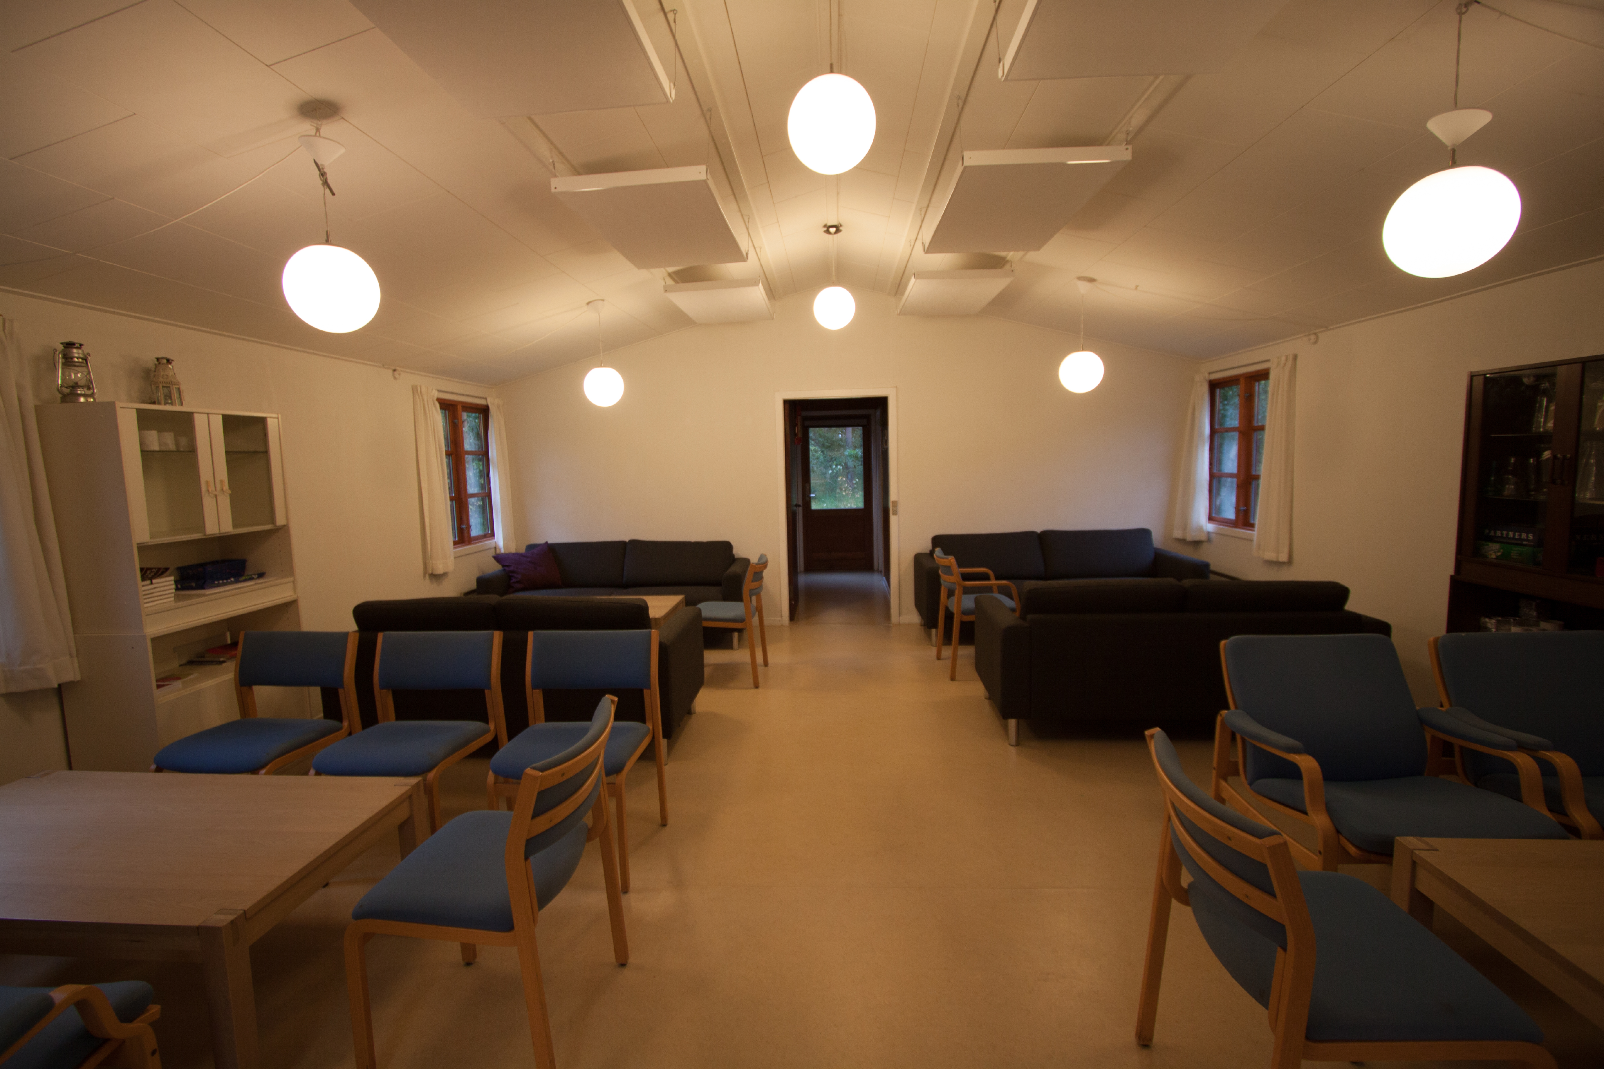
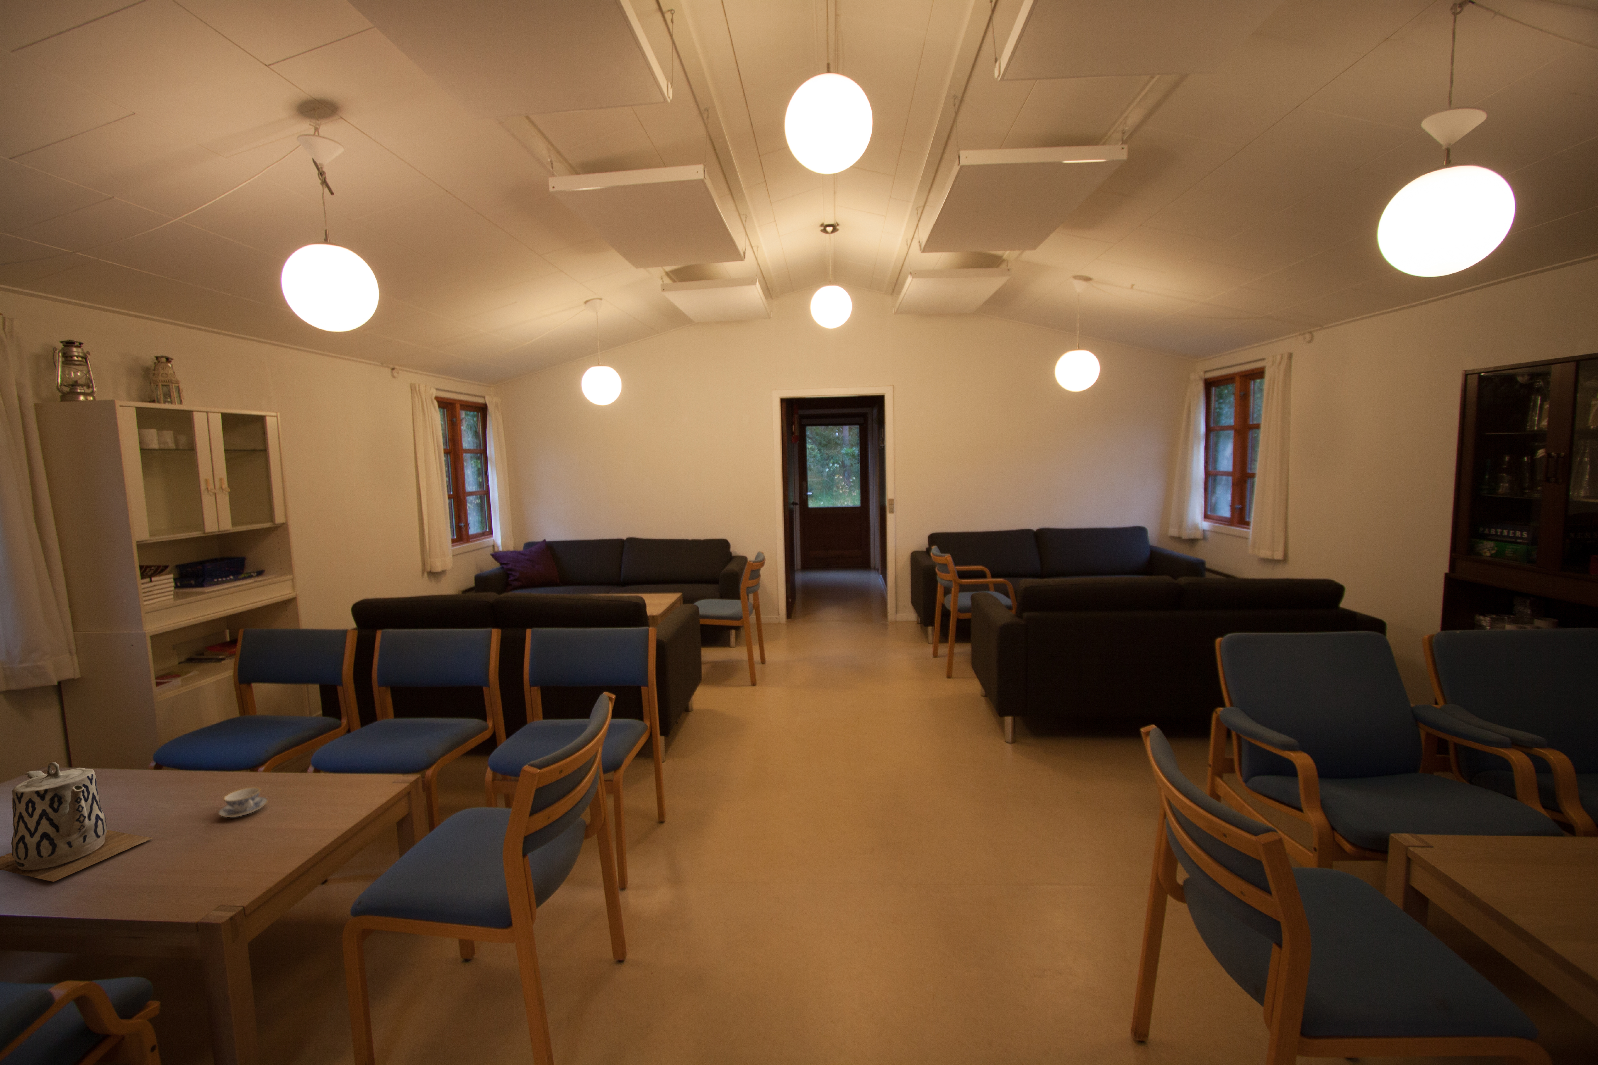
+ teapot [0,762,153,882]
+ chinaware [218,787,268,818]
